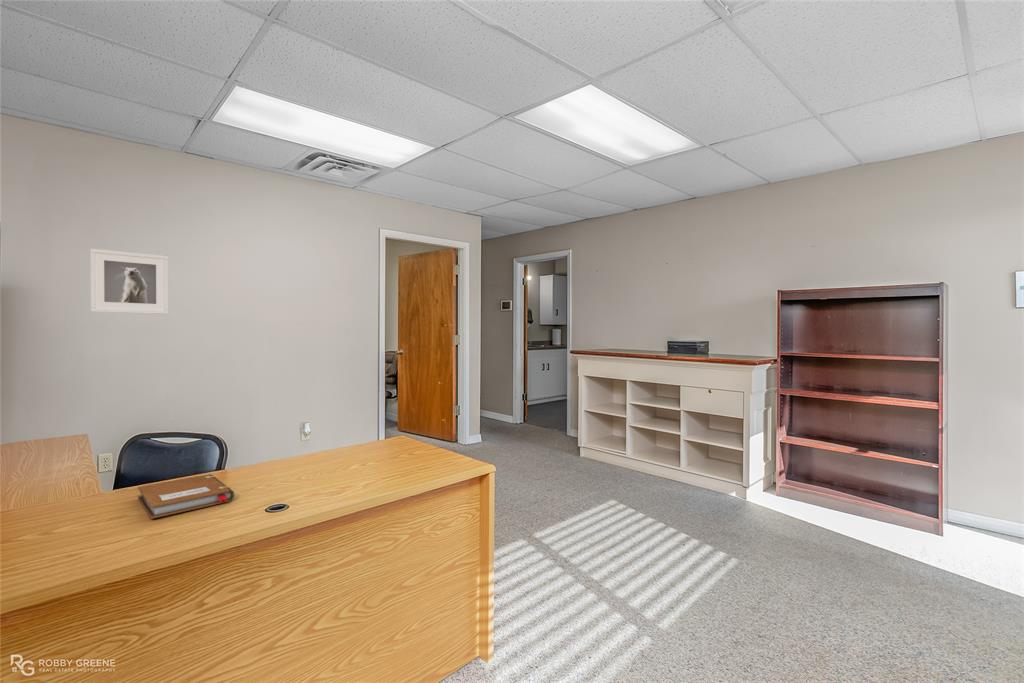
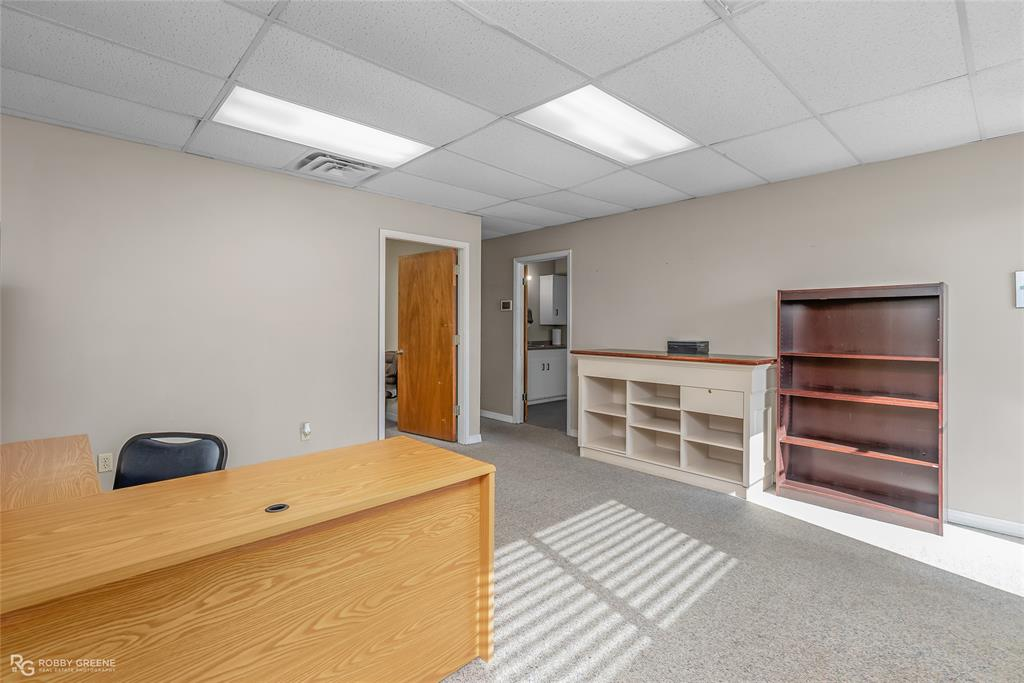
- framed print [89,248,169,315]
- notebook [137,473,235,519]
